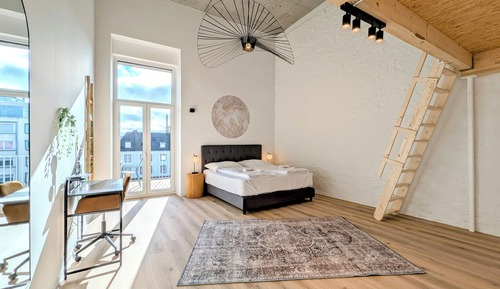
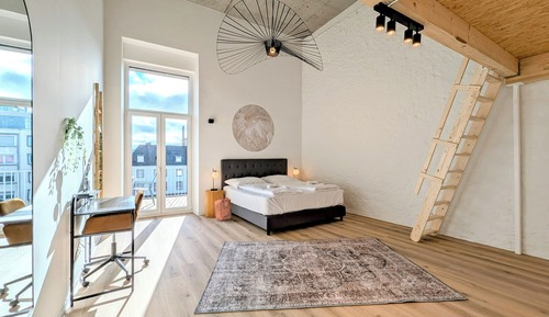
+ backpack [213,196,233,222]
